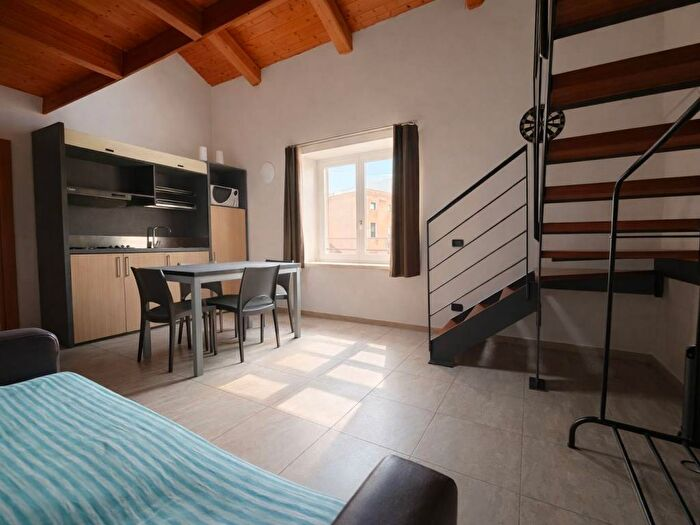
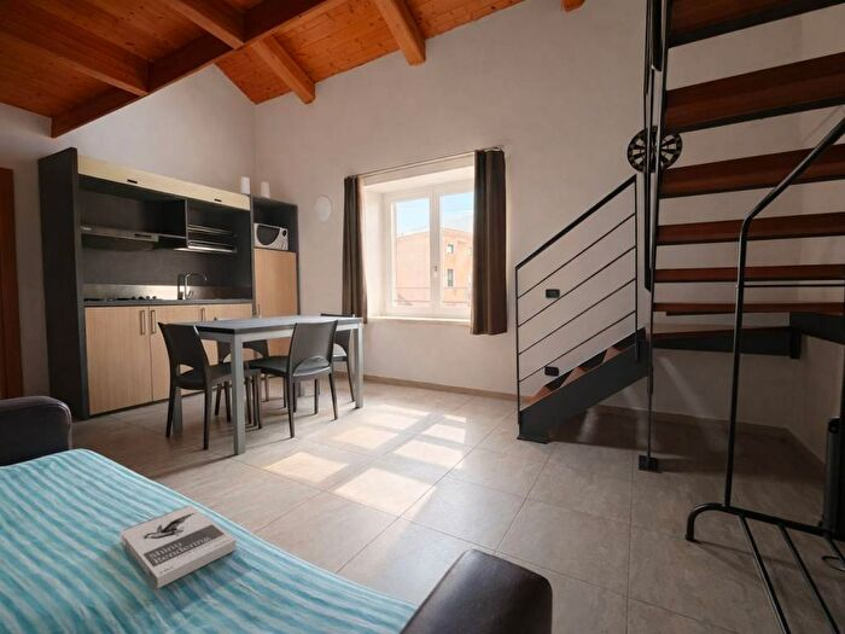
+ book [118,504,238,589]
